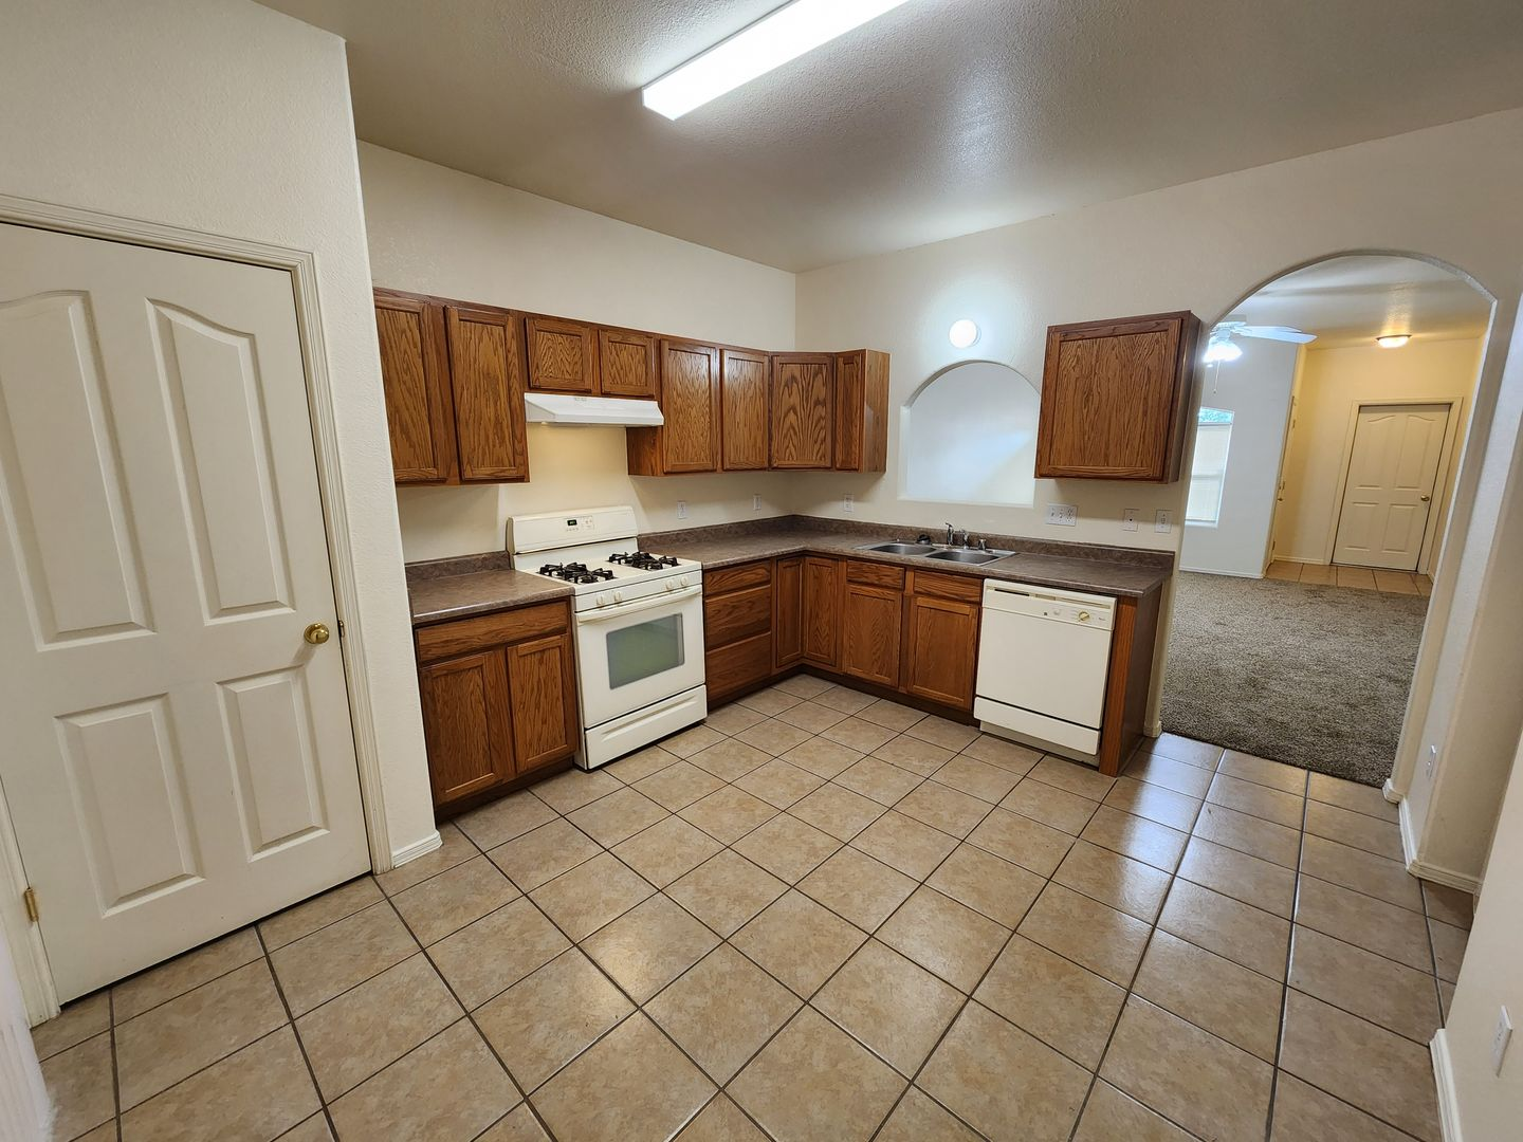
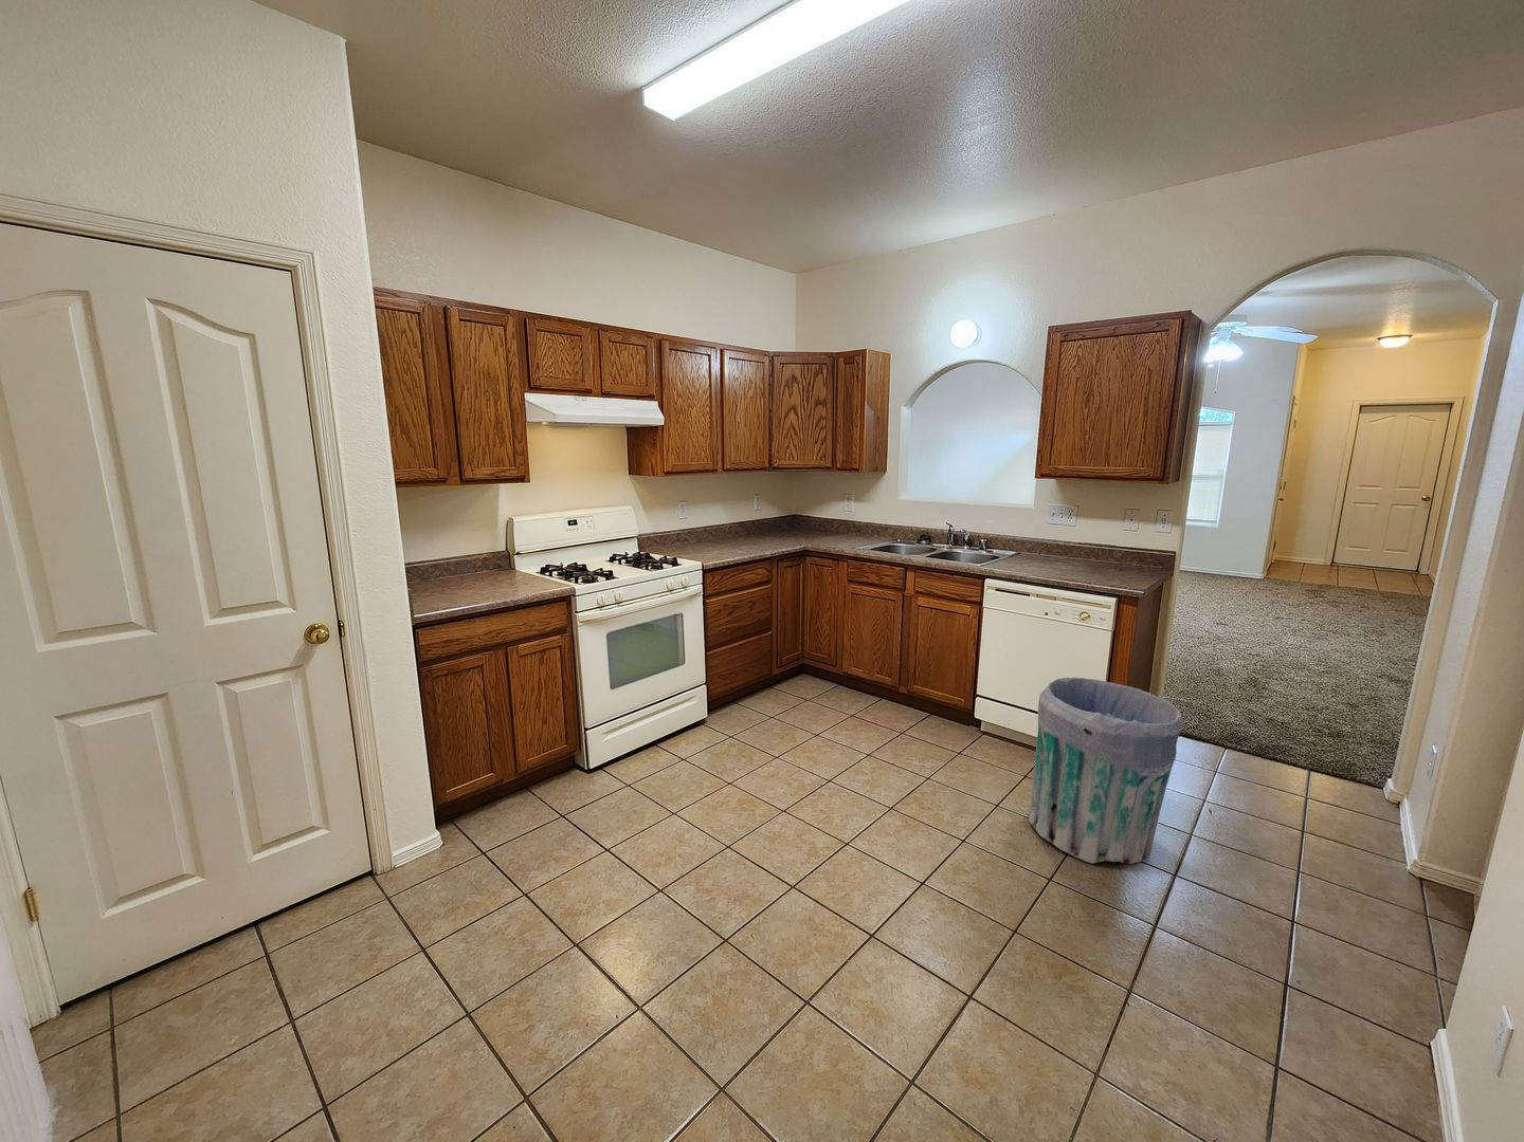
+ trash can [1027,677,1184,865]
